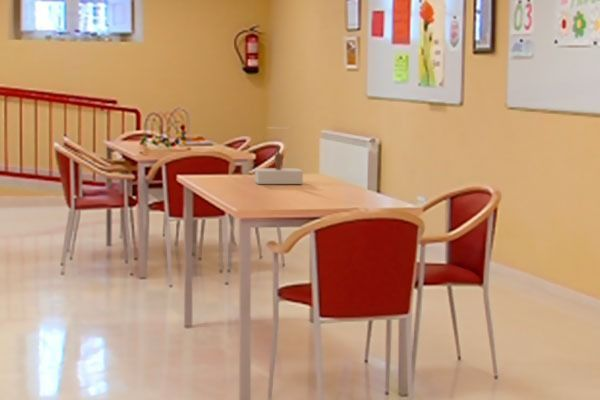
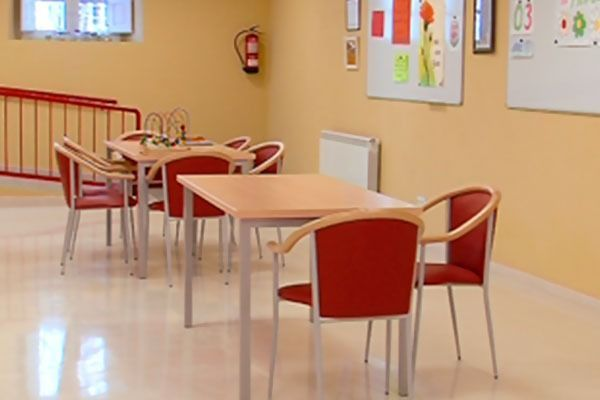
- vase [254,126,304,185]
